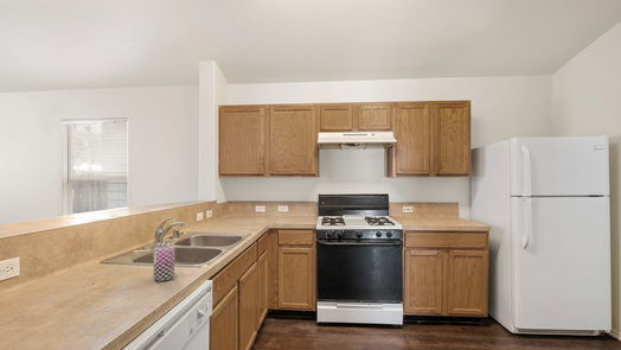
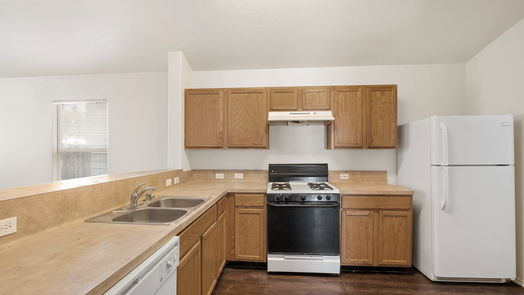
- beer can [153,241,175,282]
